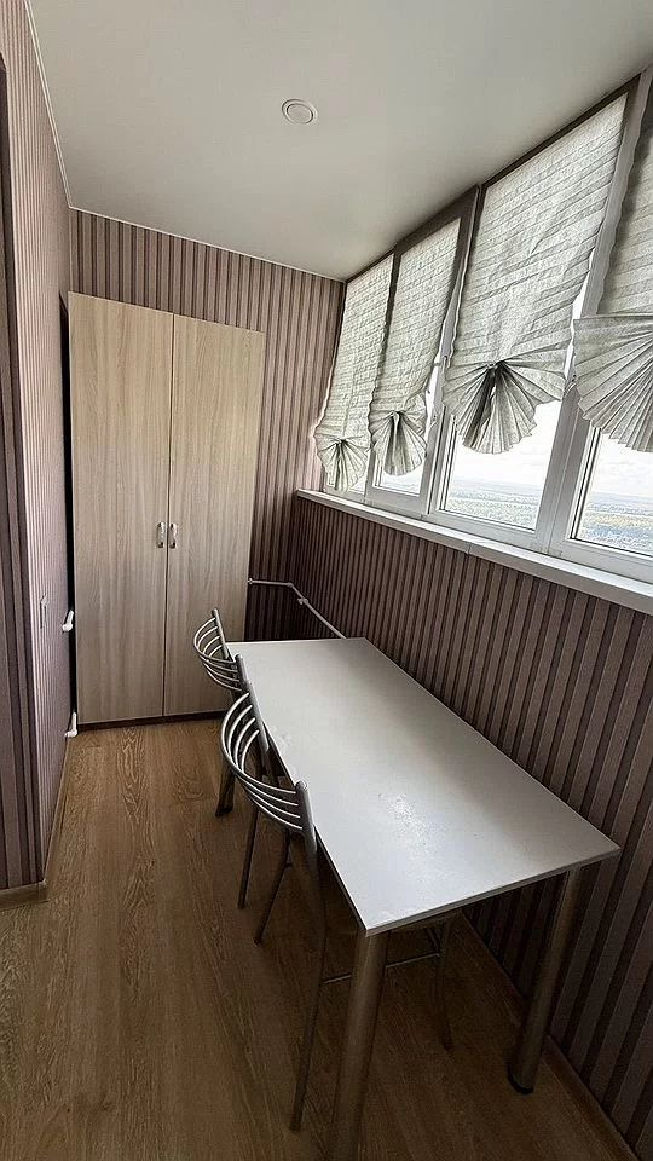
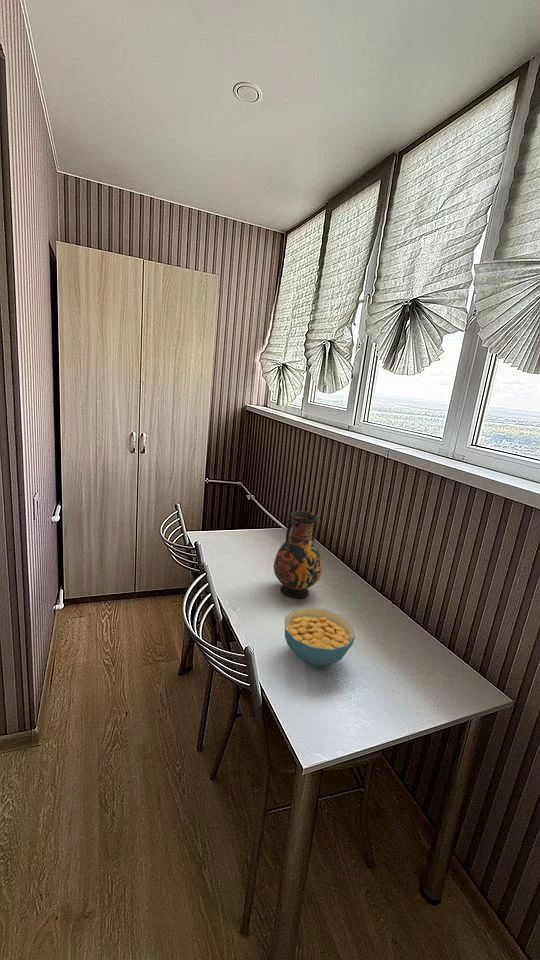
+ cereal bowl [284,607,356,667]
+ vase [273,510,323,600]
